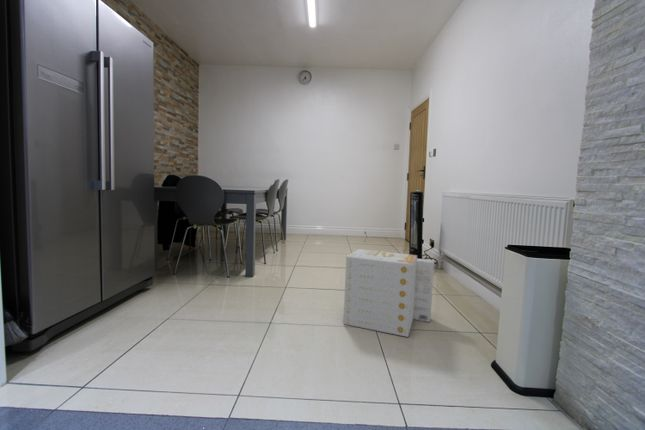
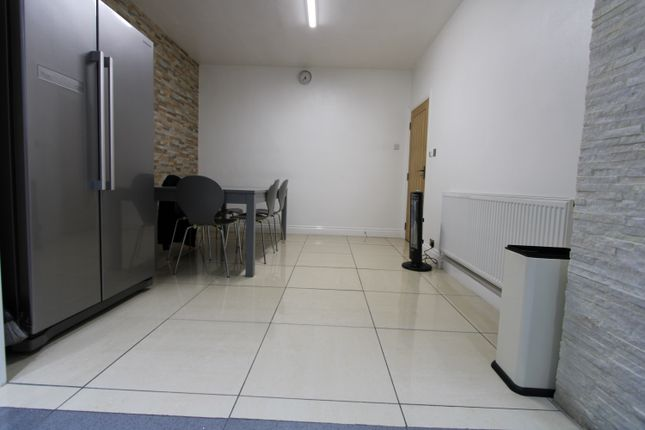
- product box [342,248,435,338]
